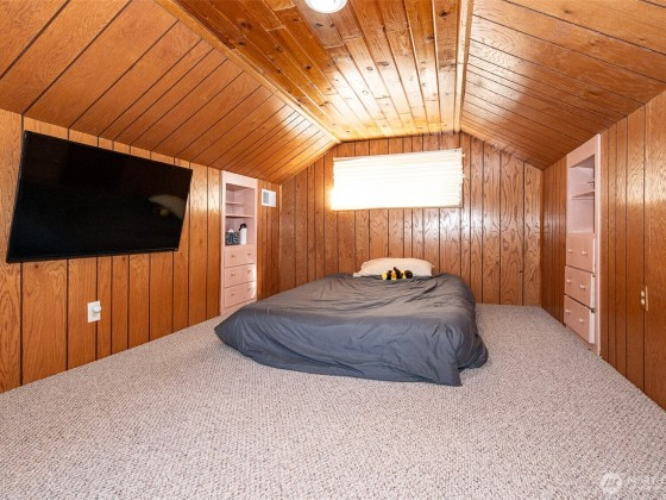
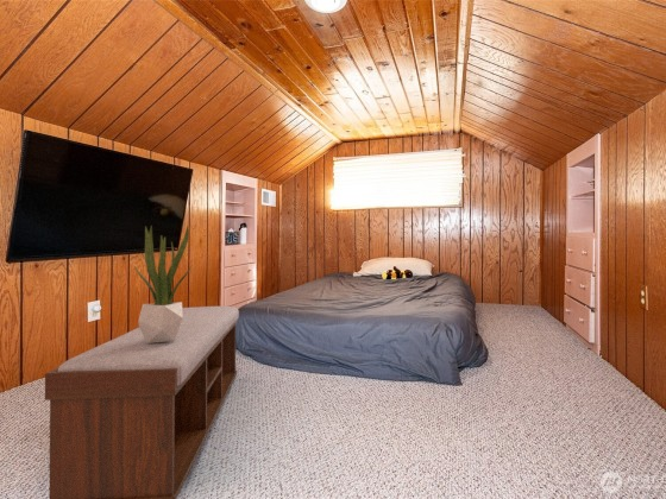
+ potted plant [133,225,193,343]
+ bench [44,305,240,499]
